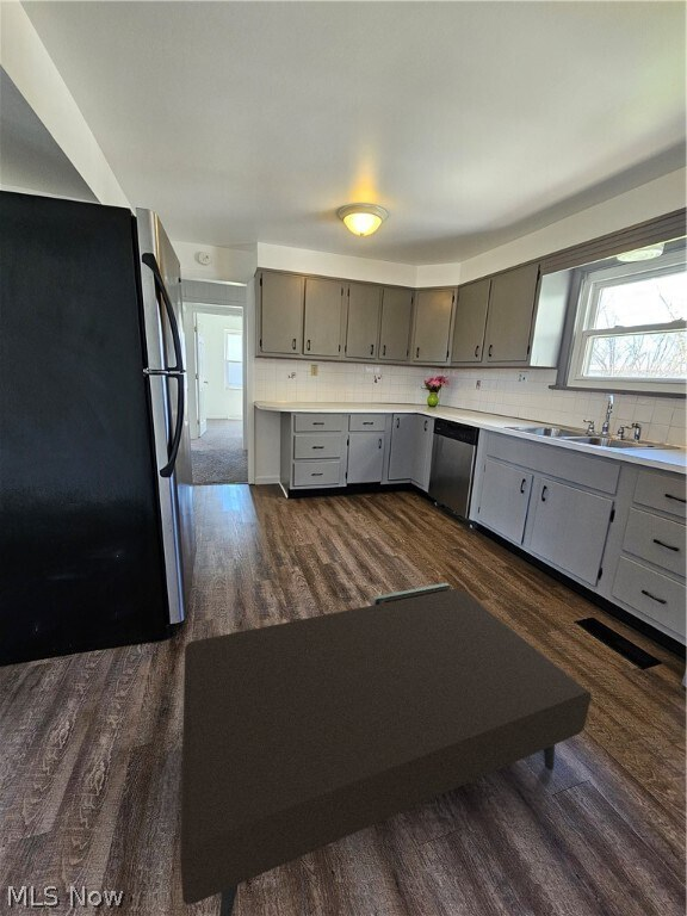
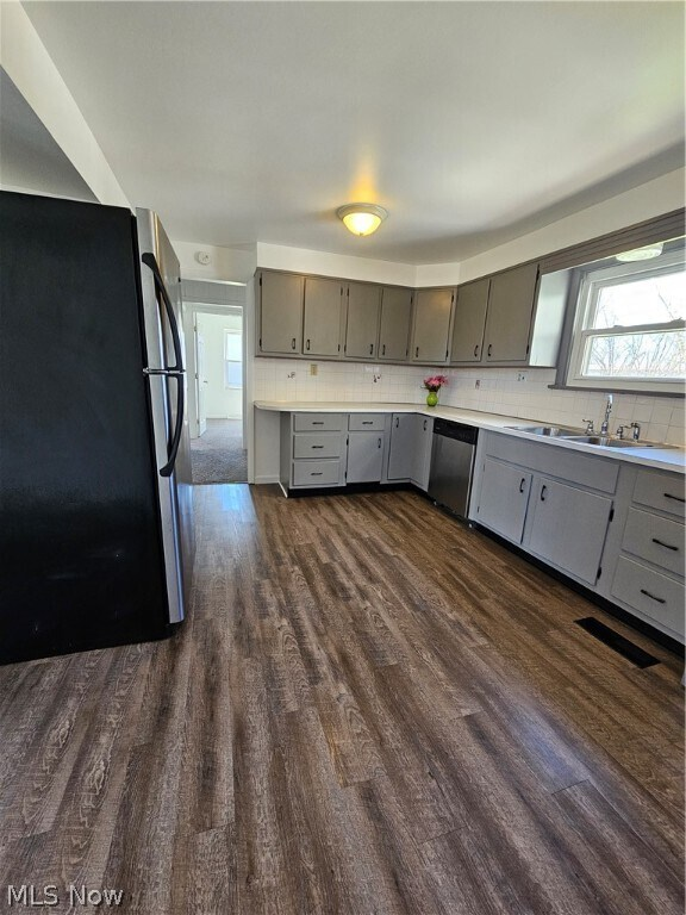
- coffee table [179,582,592,916]
